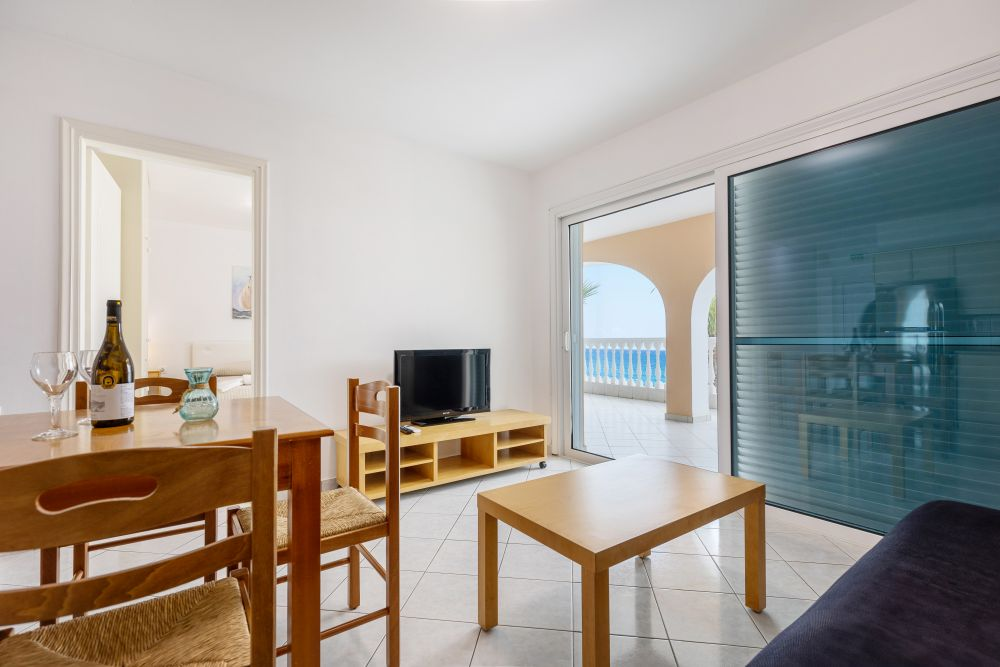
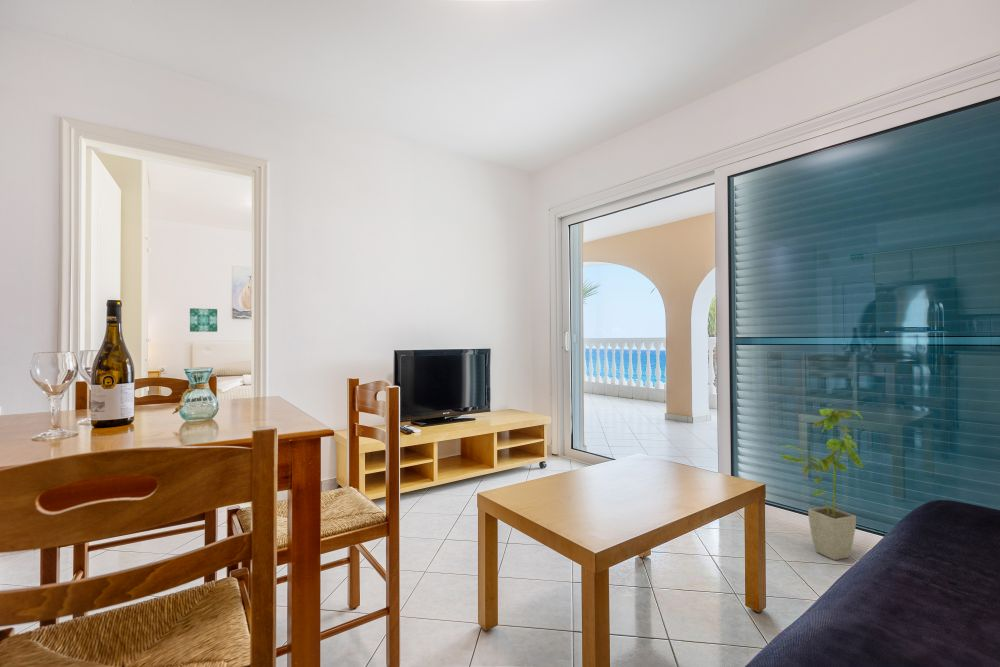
+ wall art [189,307,218,333]
+ house plant [775,408,865,561]
